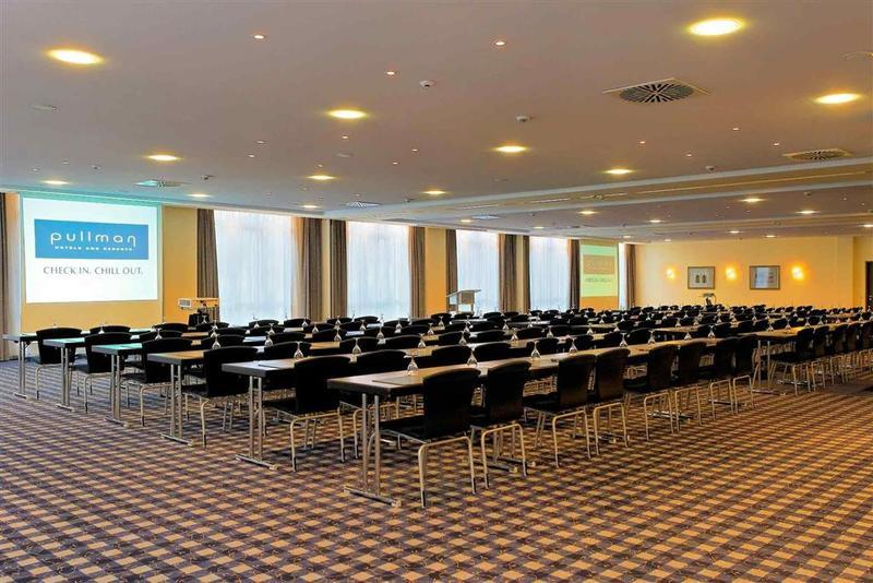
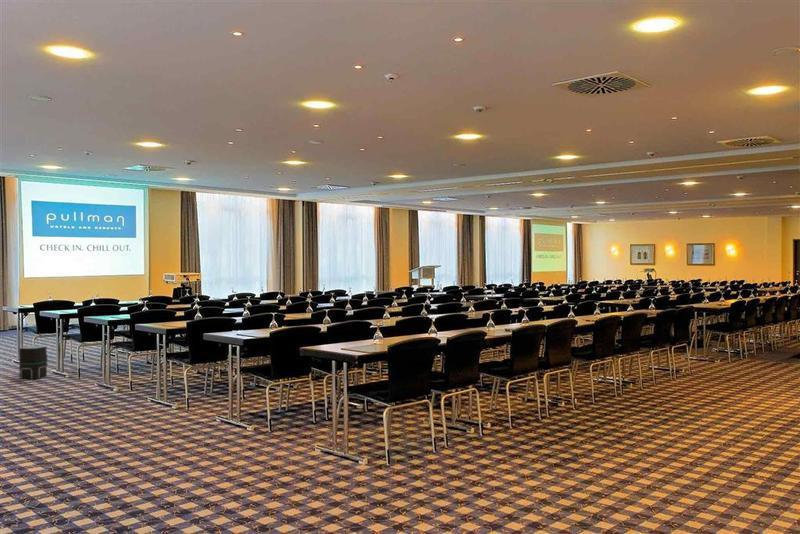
+ speaker [18,345,48,380]
